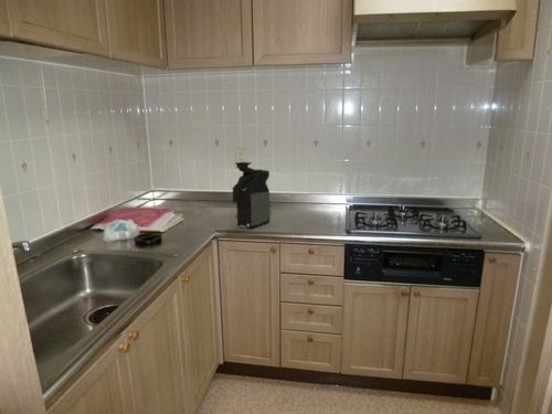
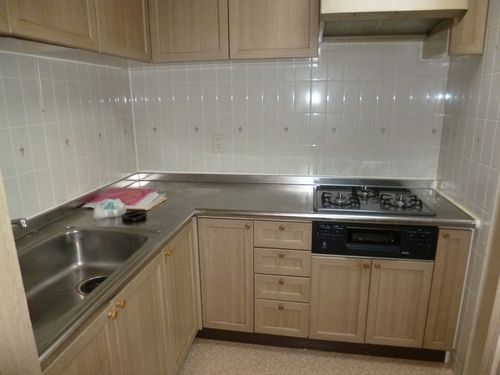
- coffee maker [231,161,270,230]
